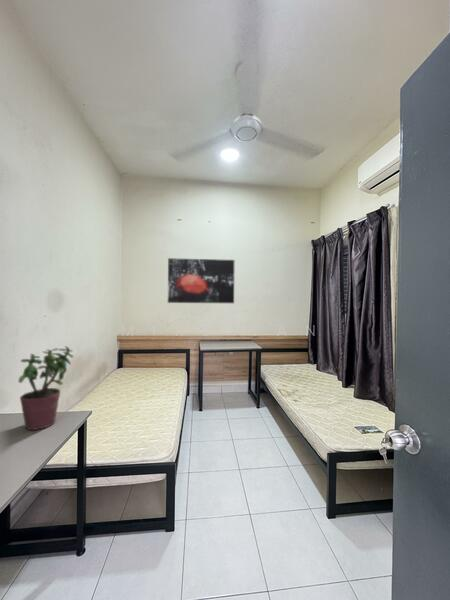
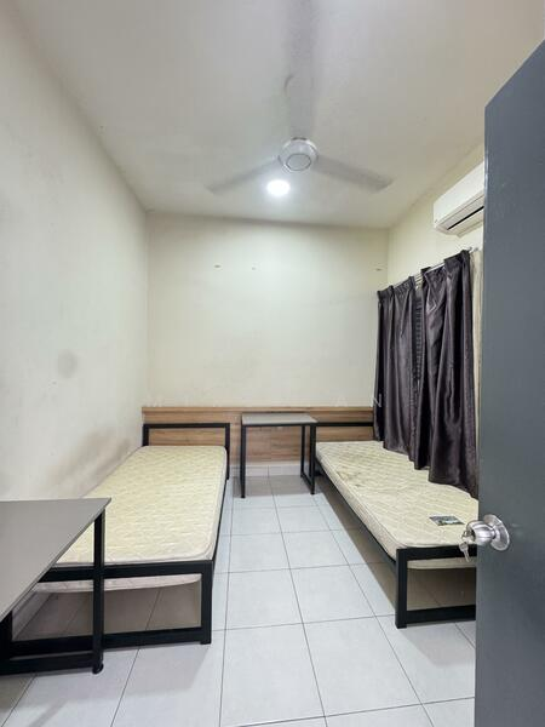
- potted plant [18,345,75,431]
- wall art [167,257,235,304]
